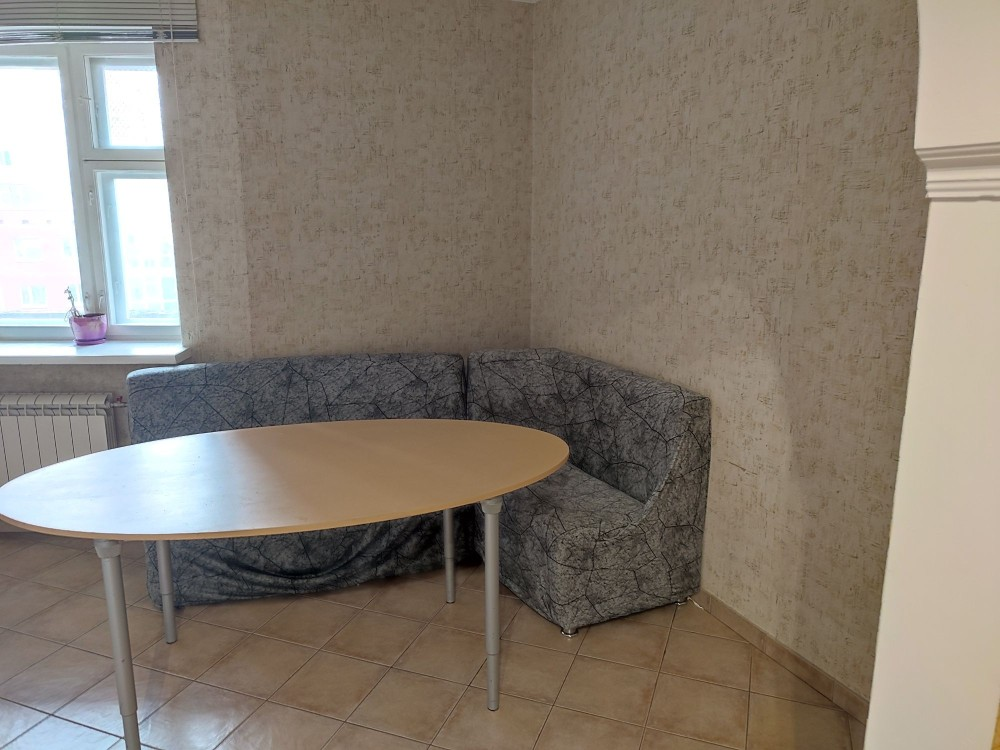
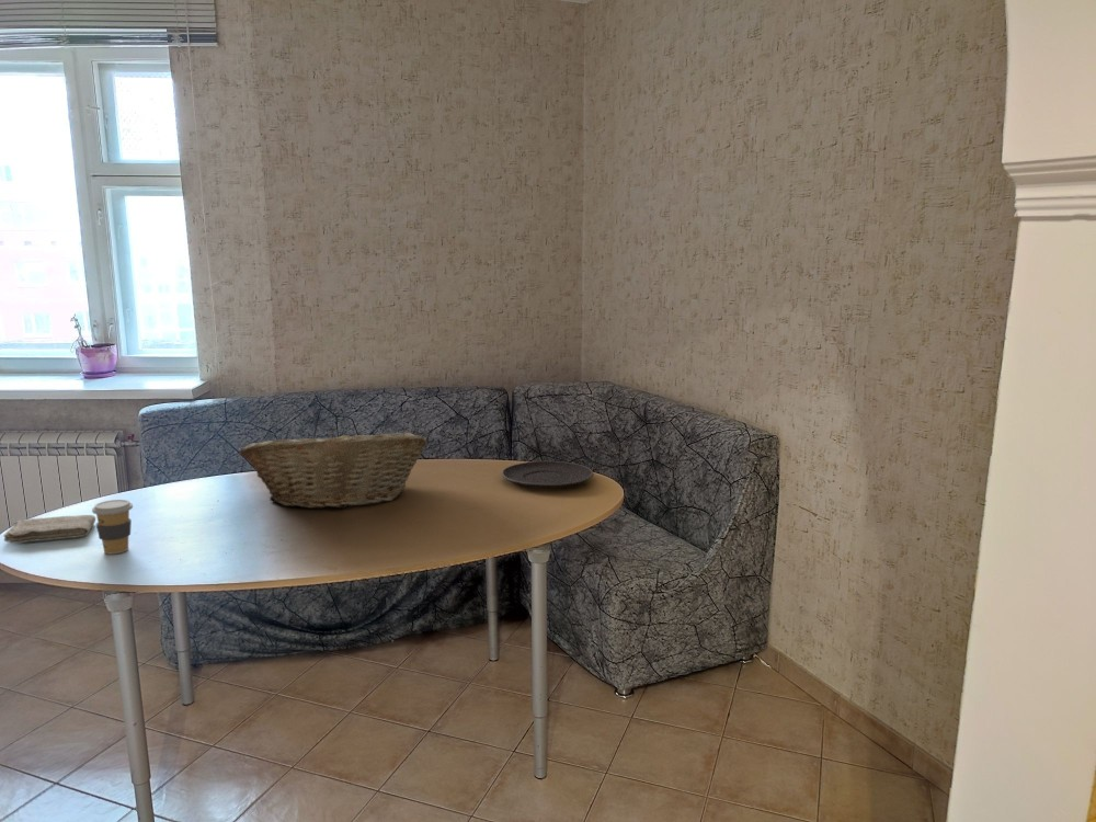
+ coffee cup [91,499,134,555]
+ washcloth [3,514,96,545]
+ fruit basket [239,427,429,510]
+ plate [500,460,595,489]
